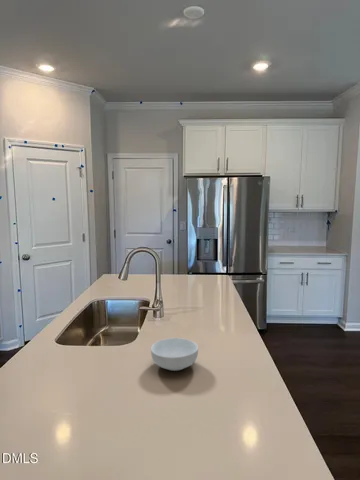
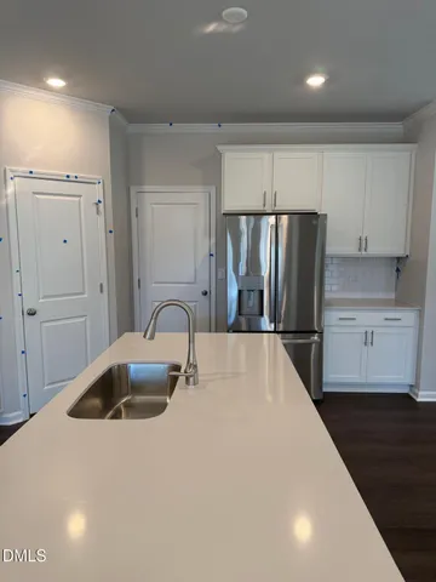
- cereal bowl [150,337,199,372]
